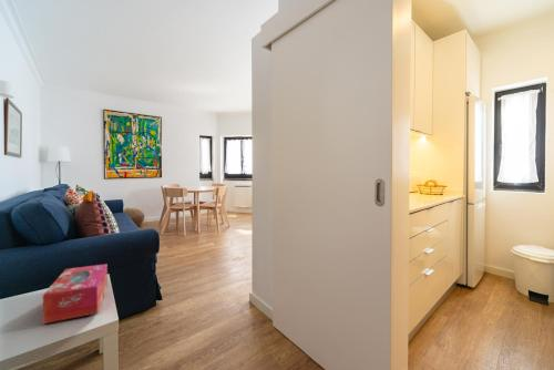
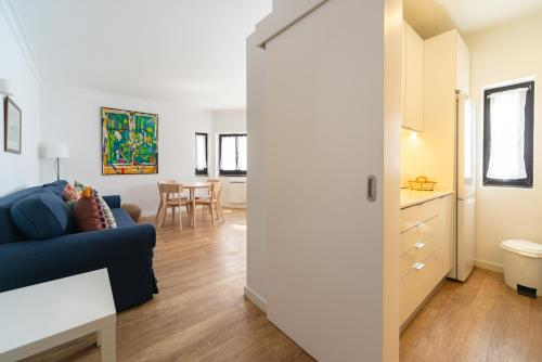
- tissue box [42,263,109,325]
